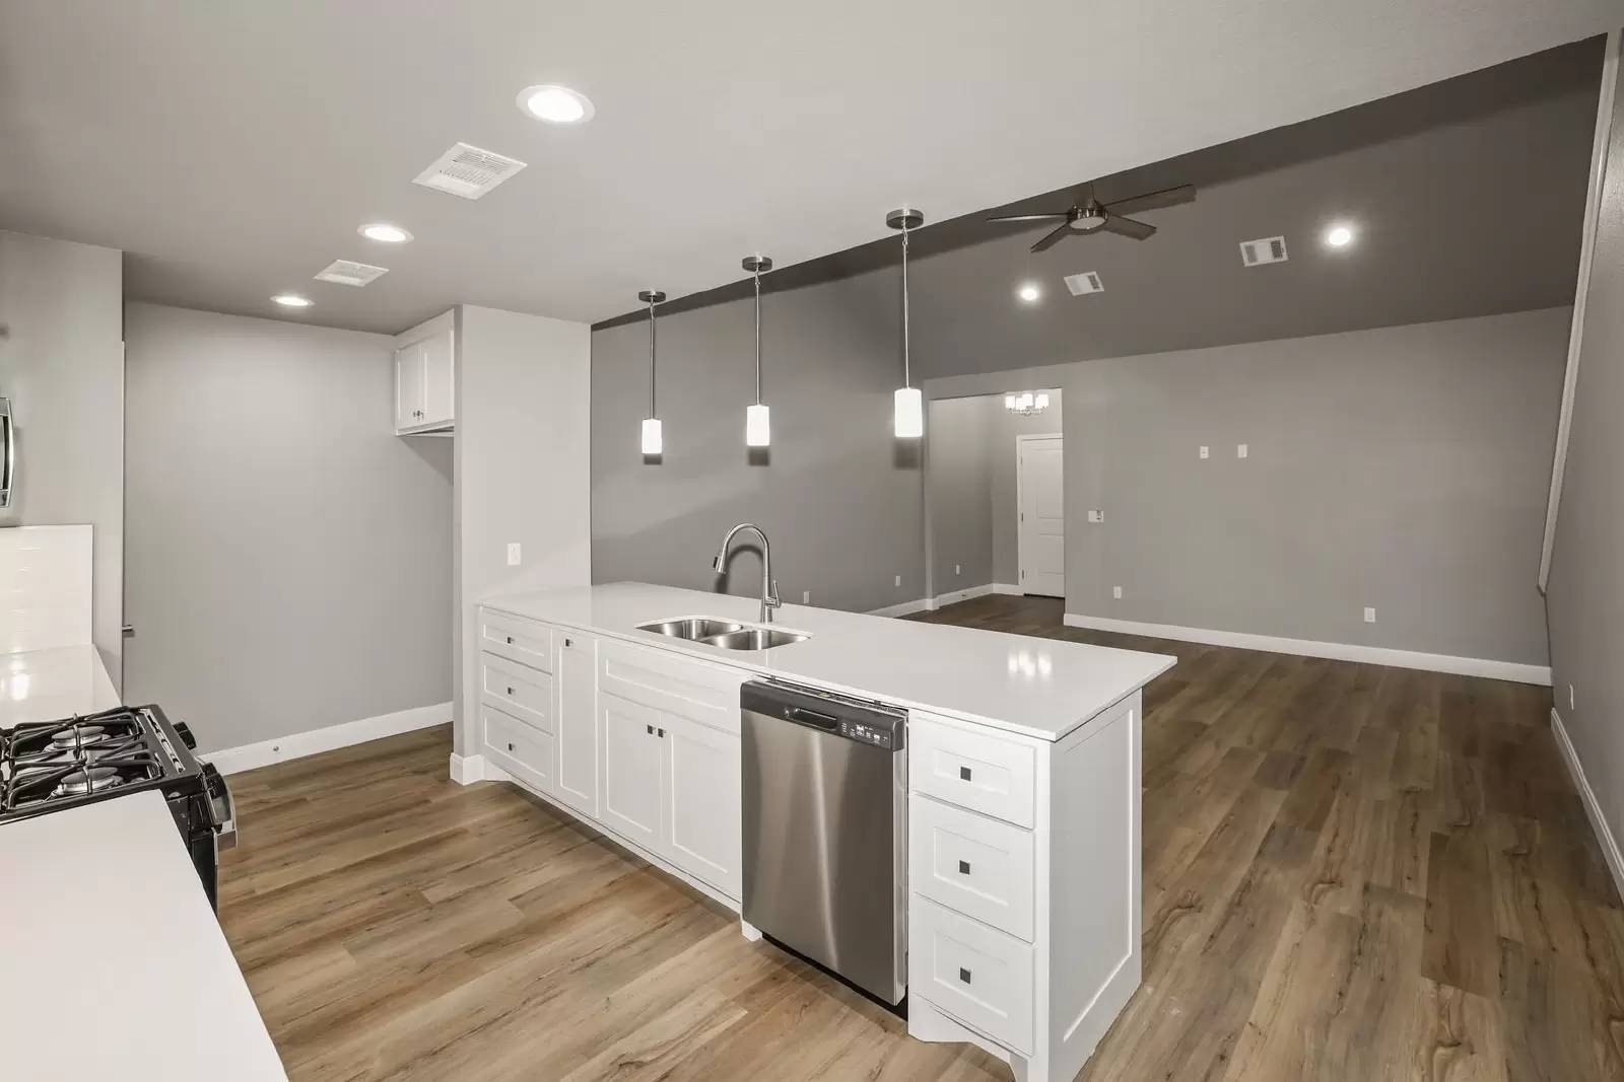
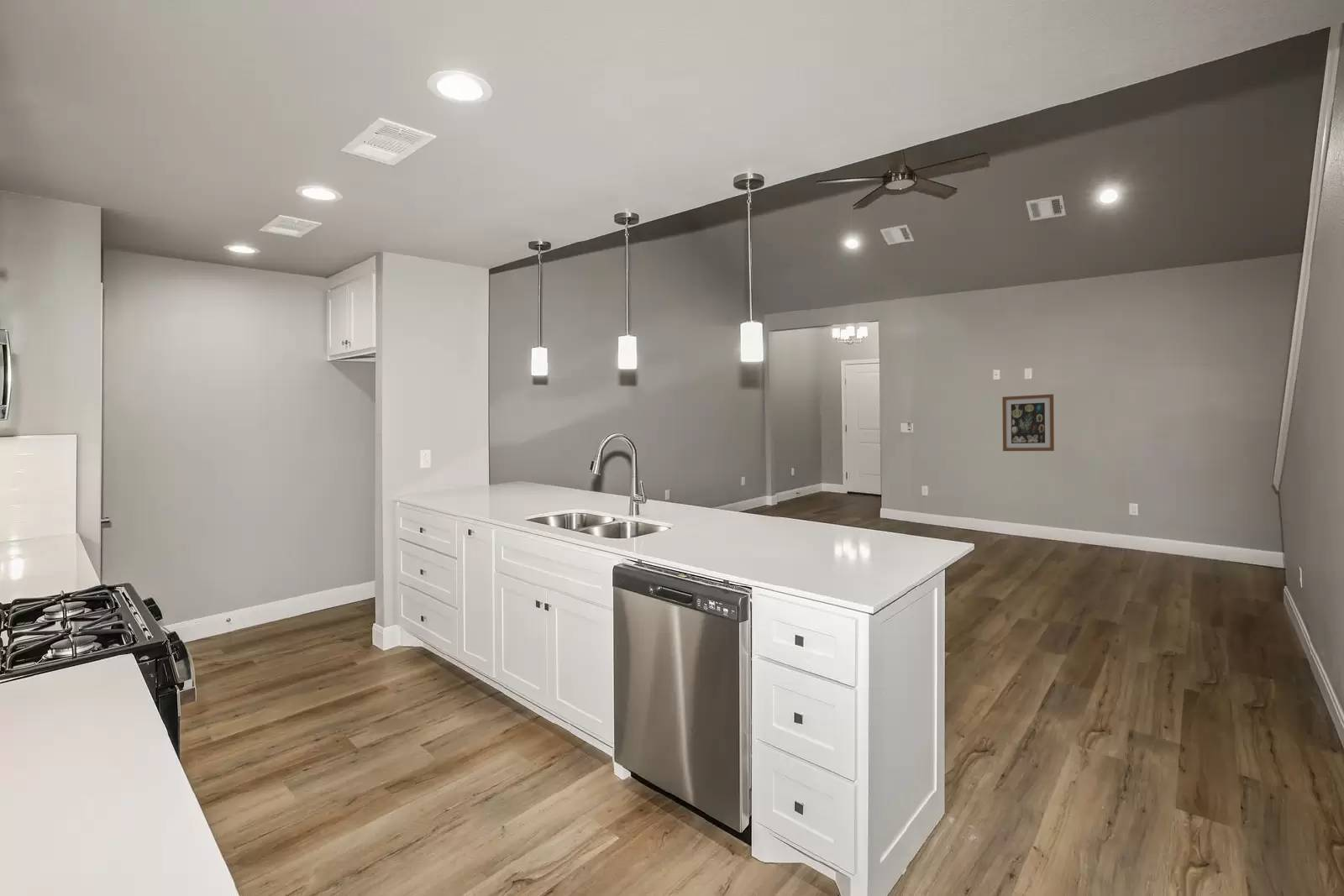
+ wall art [1001,393,1055,452]
